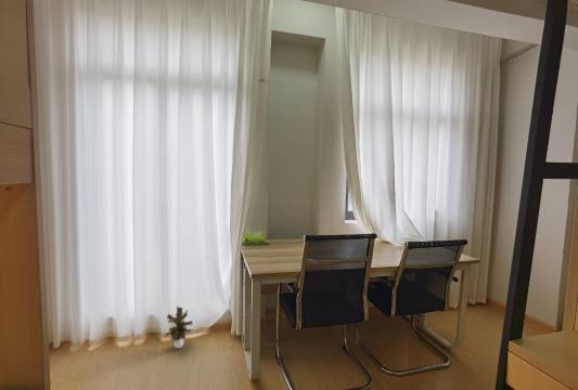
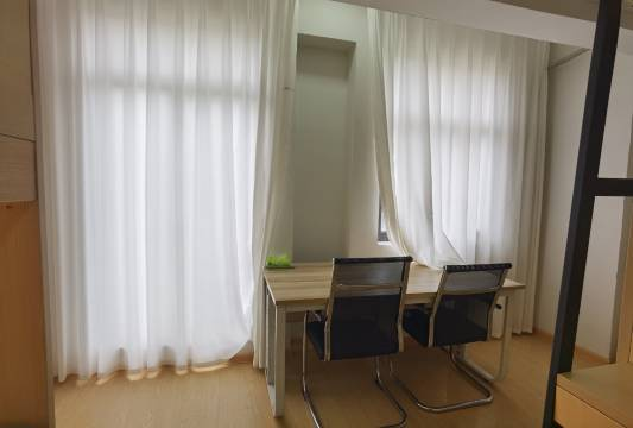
- potted plant [164,306,194,349]
